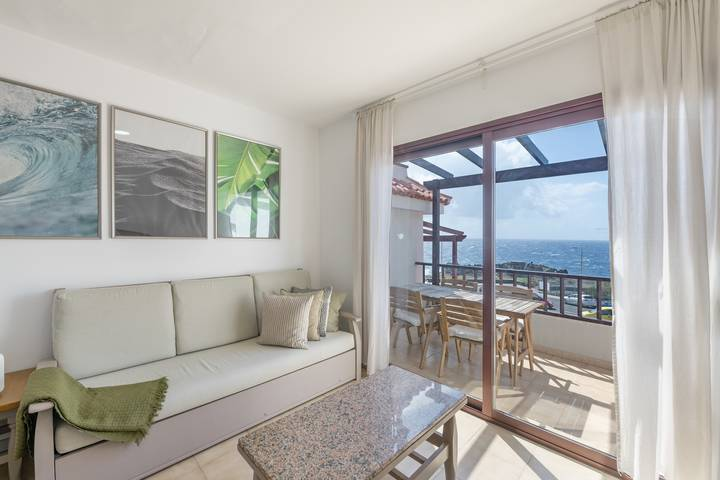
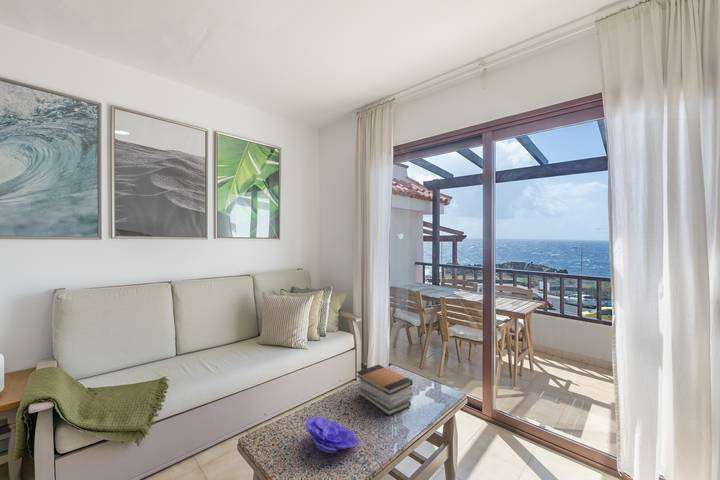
+ book stack [356,364,414,416]
+ decorative bowl [304,413,362,454]
